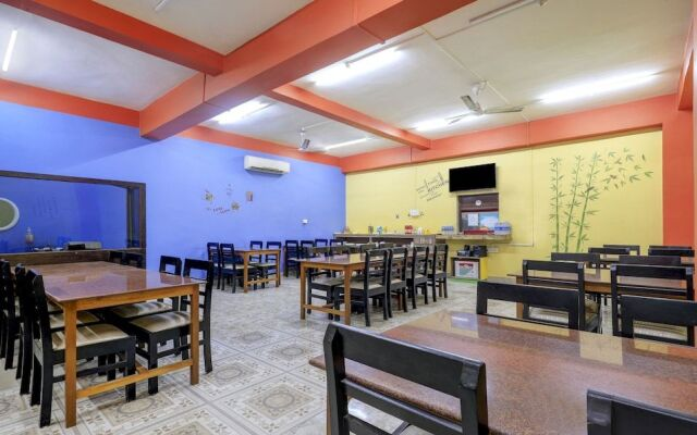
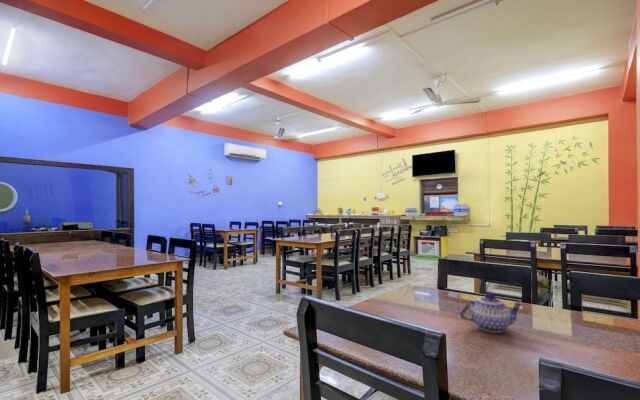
+ teapot [458,291,525,334]
